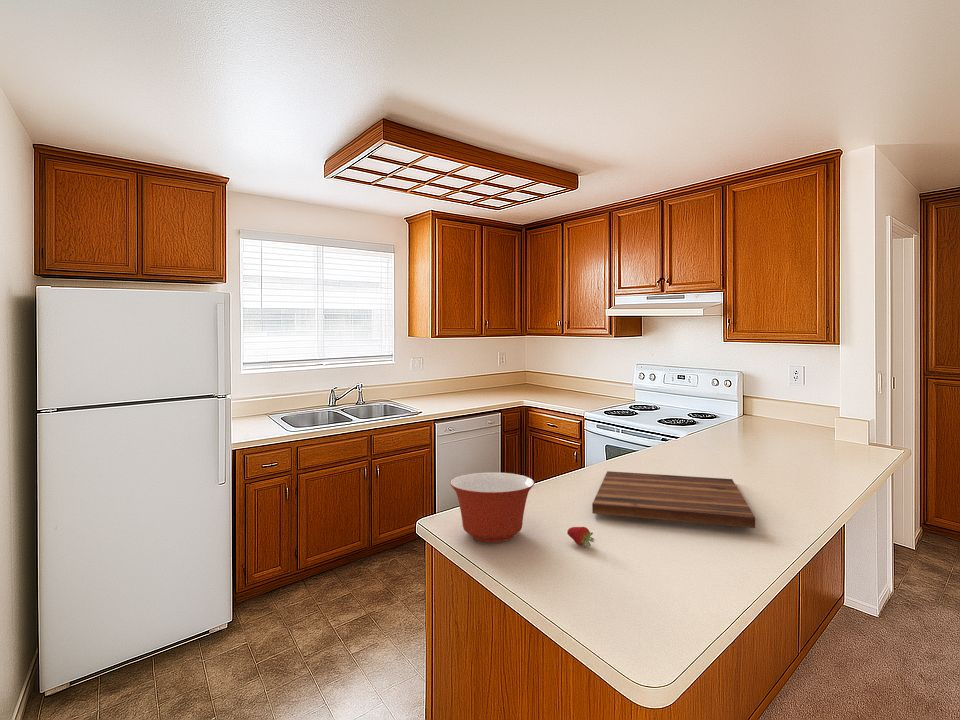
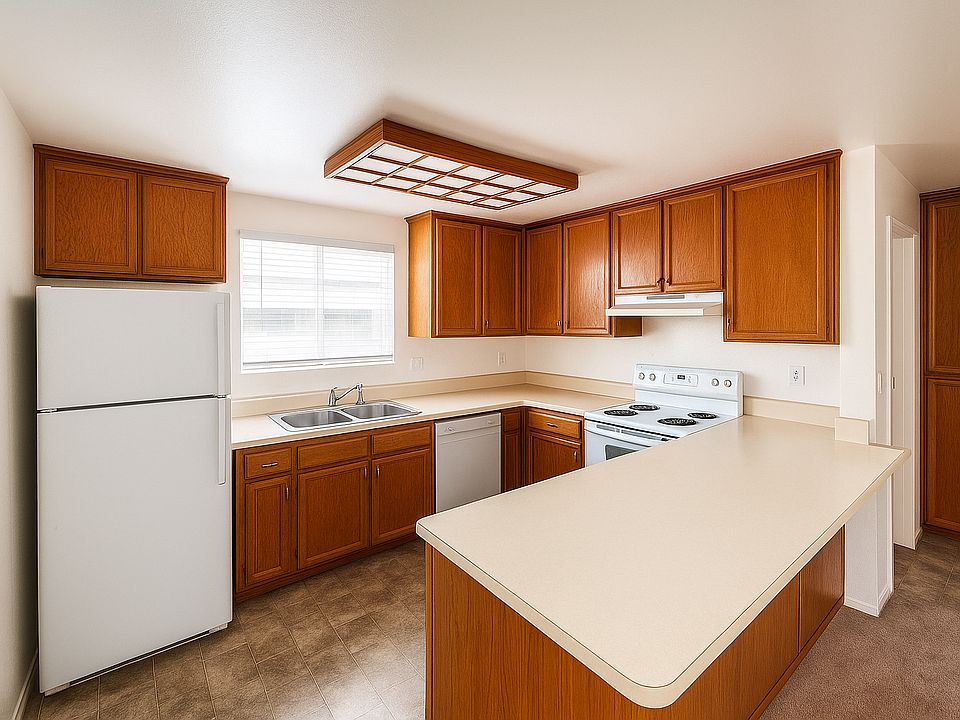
- cutting board [591,470,756,529]
- mixing bowl [449,472,535,543]
- fruit [566,526,596,548]
